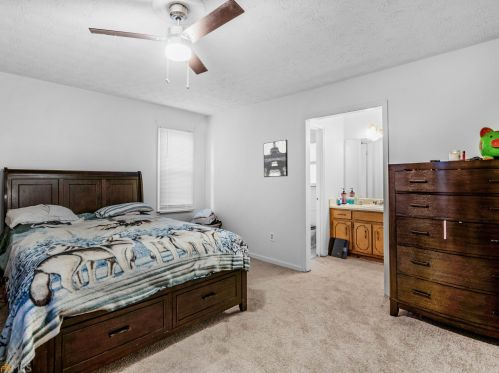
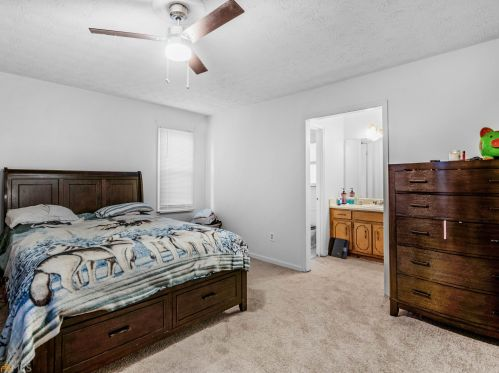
- wall art [263,139,289,178]
